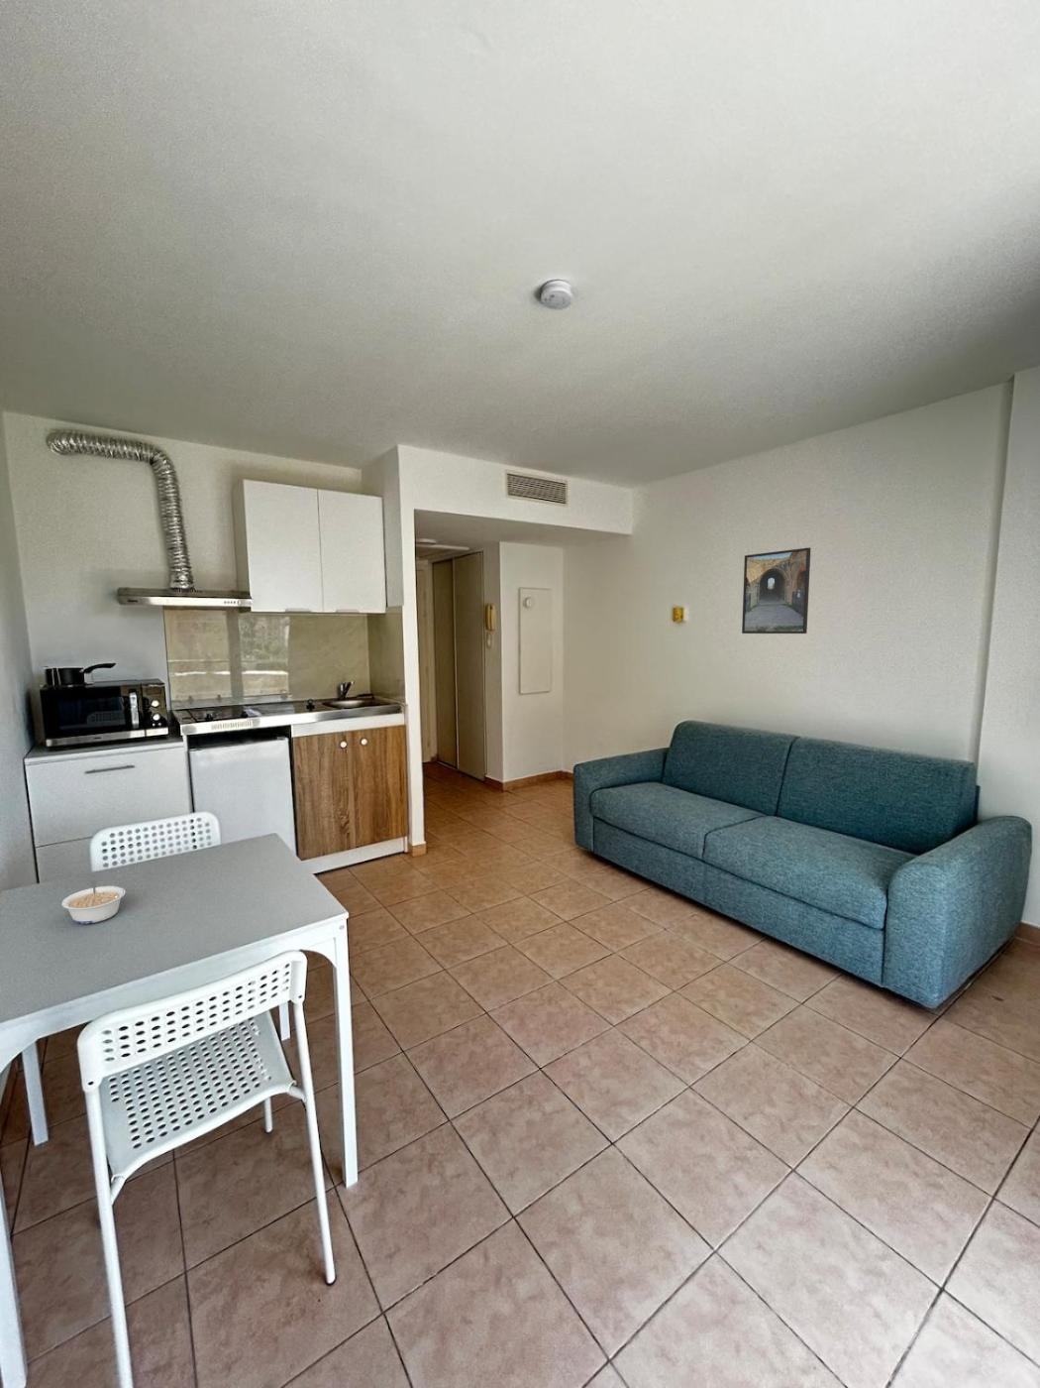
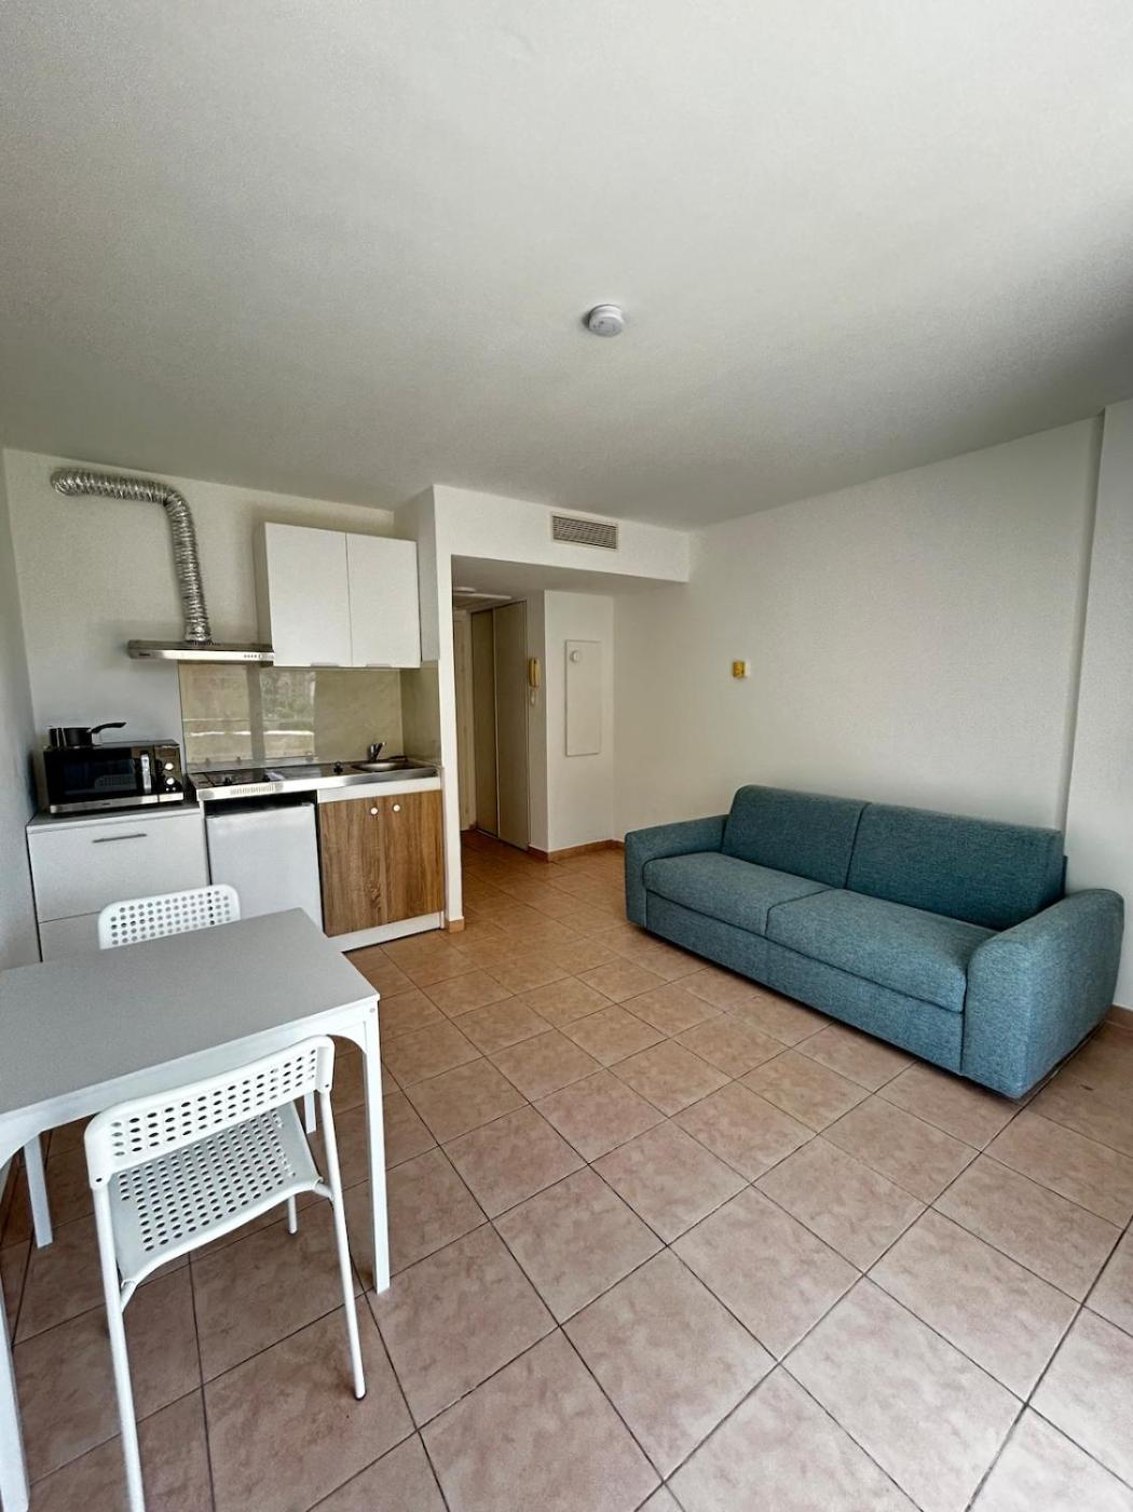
- legume [60,879,127,924]
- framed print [741,546,812,635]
